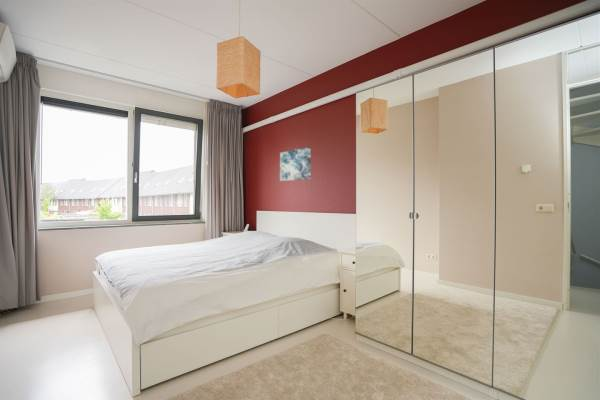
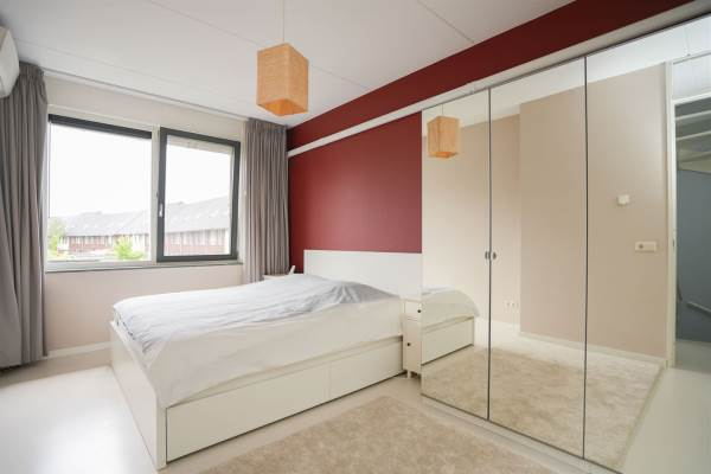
- wall art [279,146,312,182]
